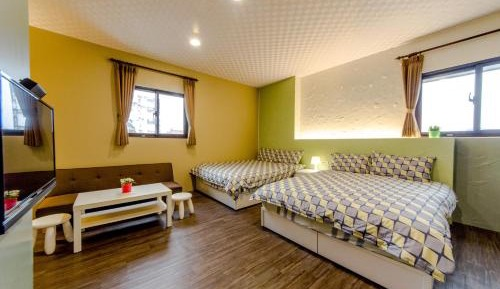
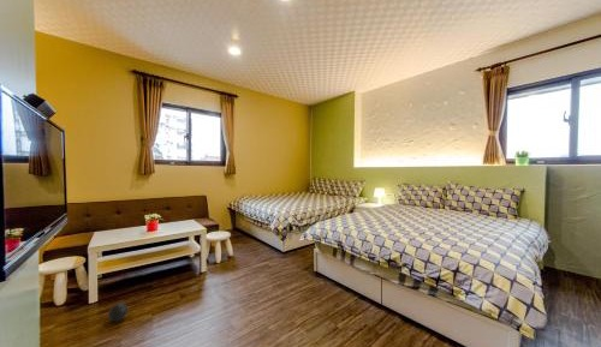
+ ball [107,301,130,323]
